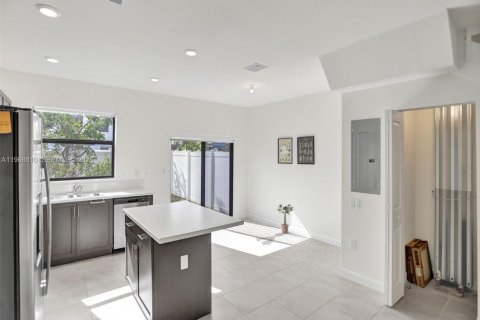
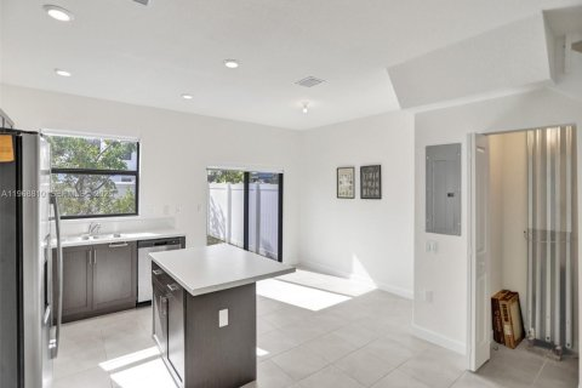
- potted plant [275,203,295,234]
